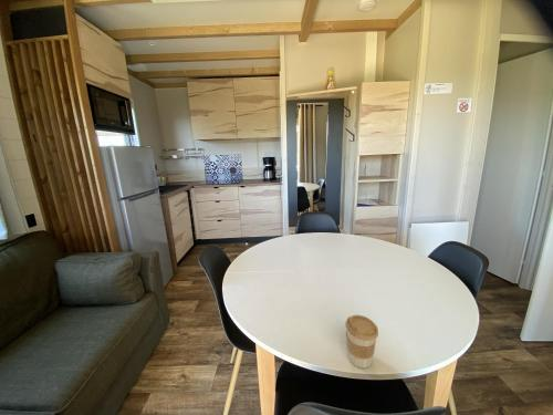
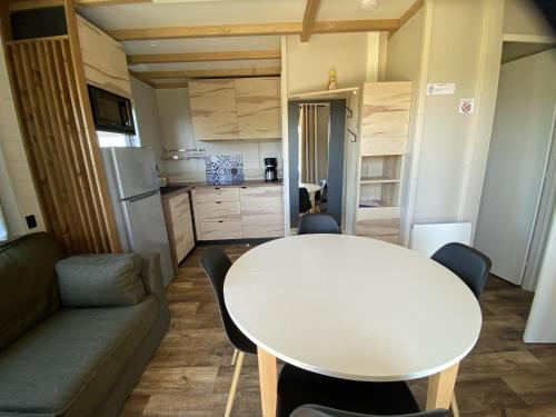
- coffee cup [344,314,379,369]
